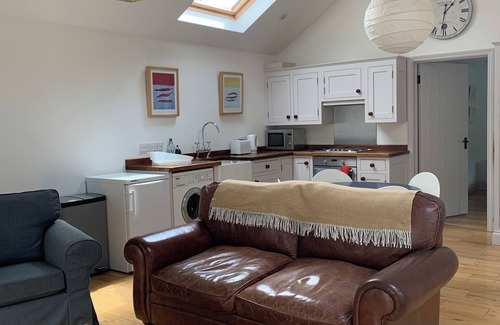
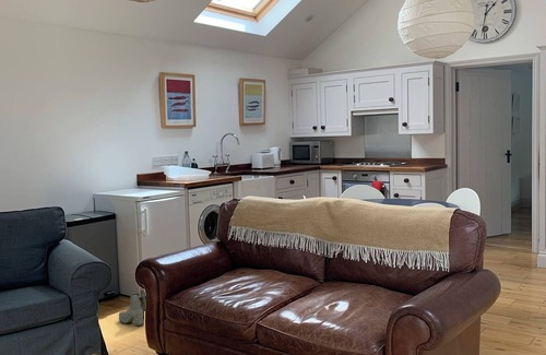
+ boots [118,289,145,327]
